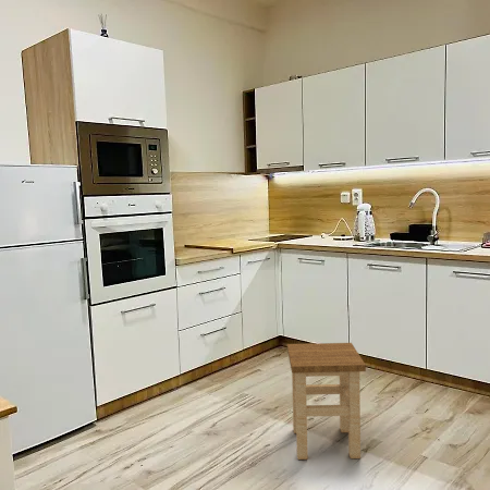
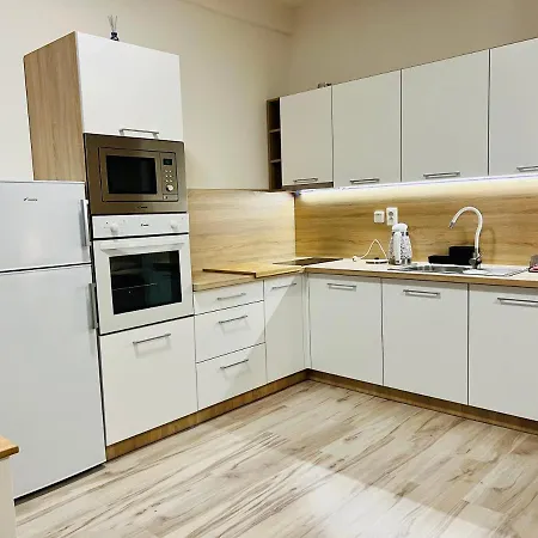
- stool [286,342,367,461]
